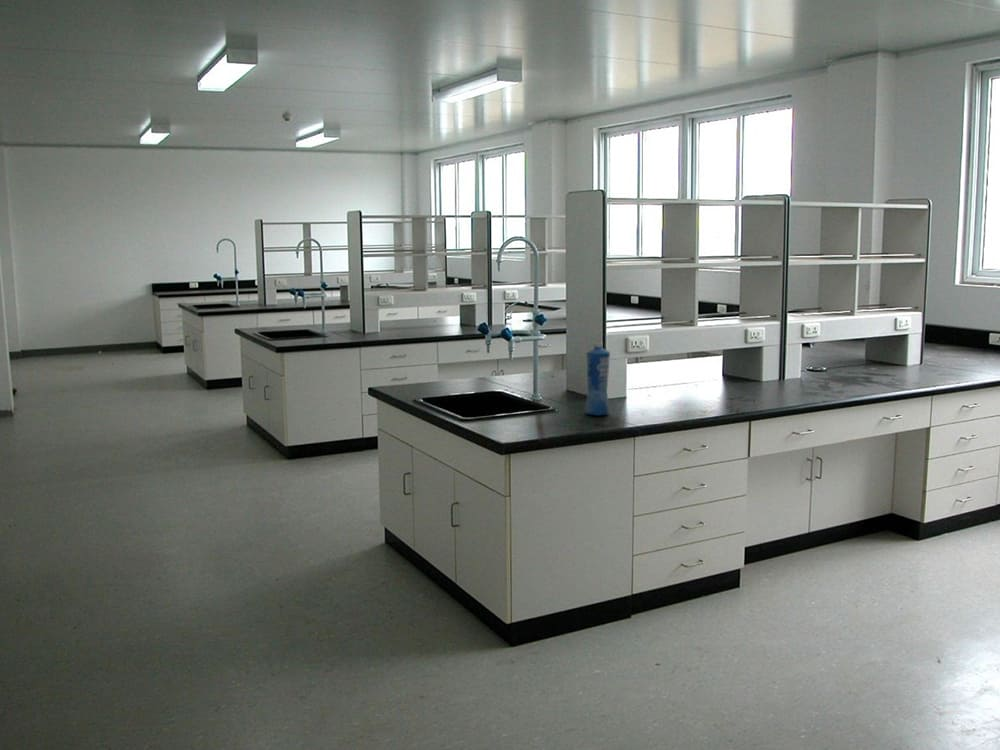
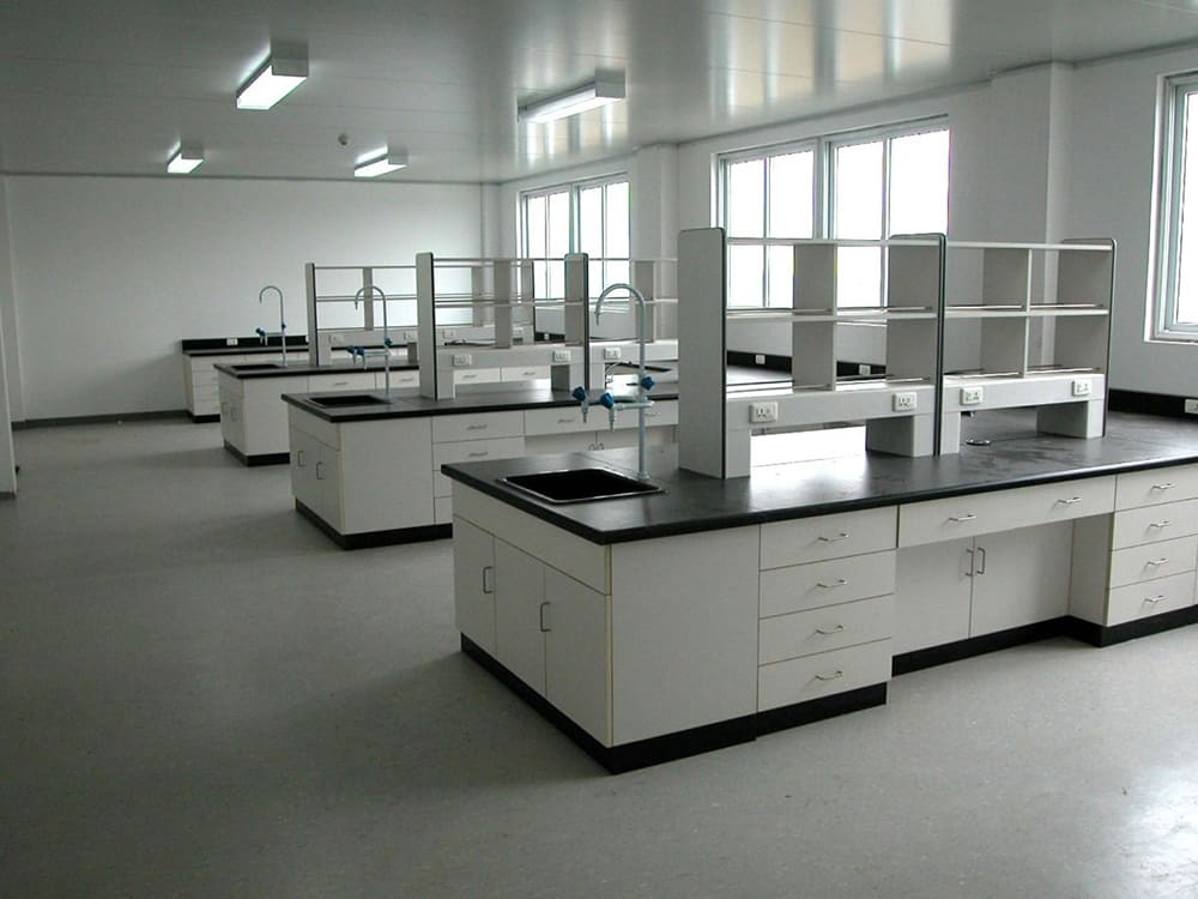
- squeeze bottle [584,338,611,417]
